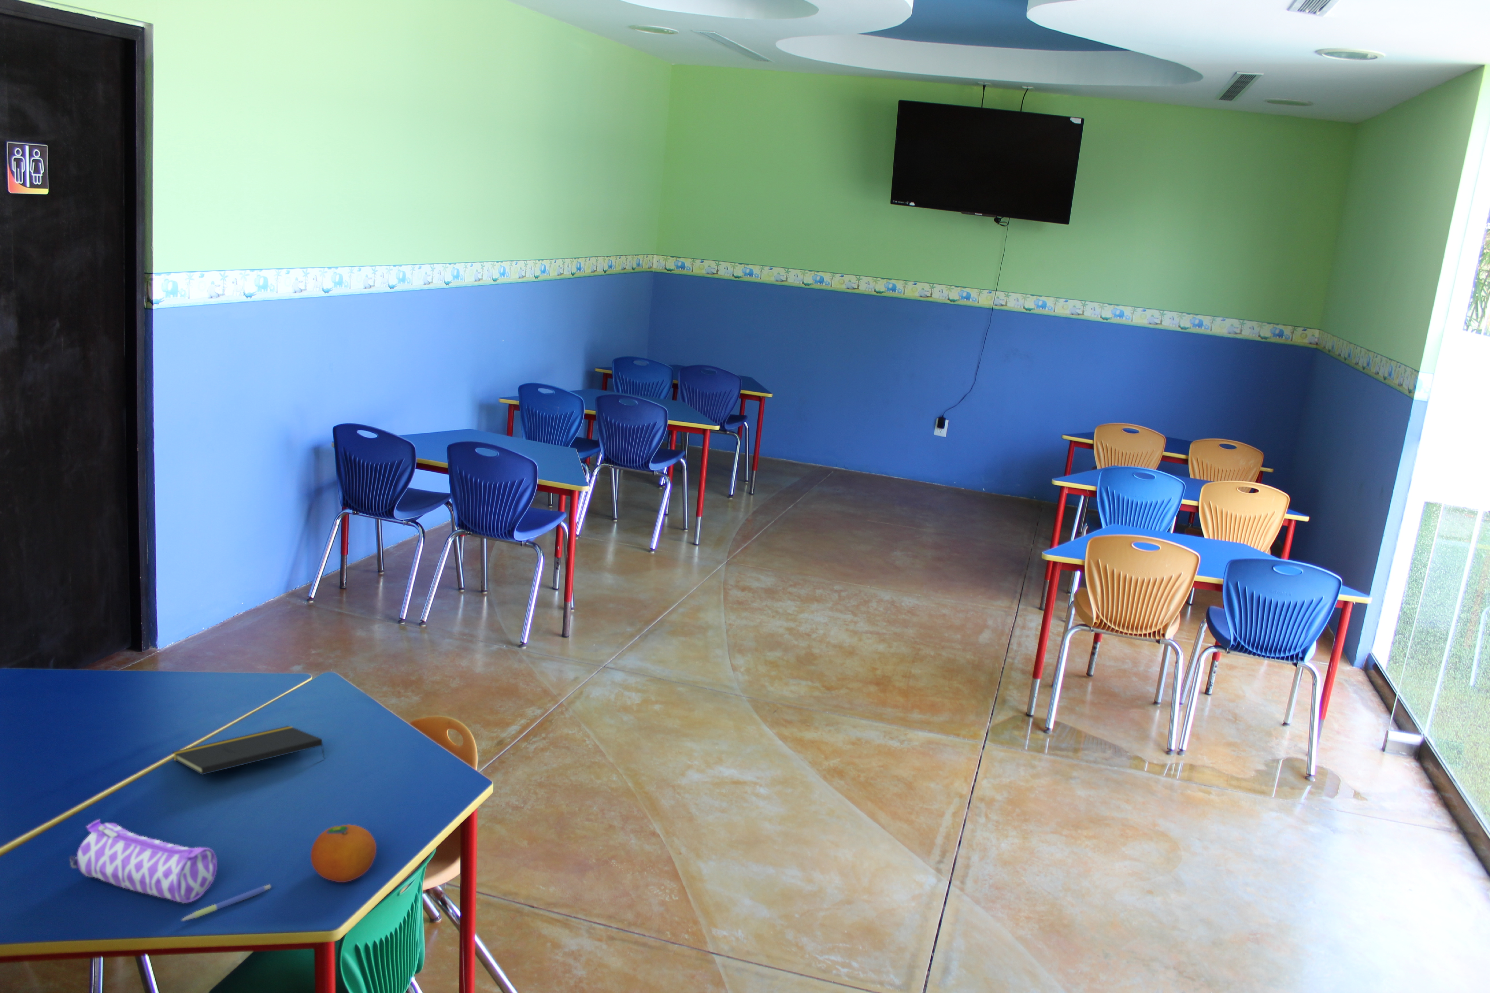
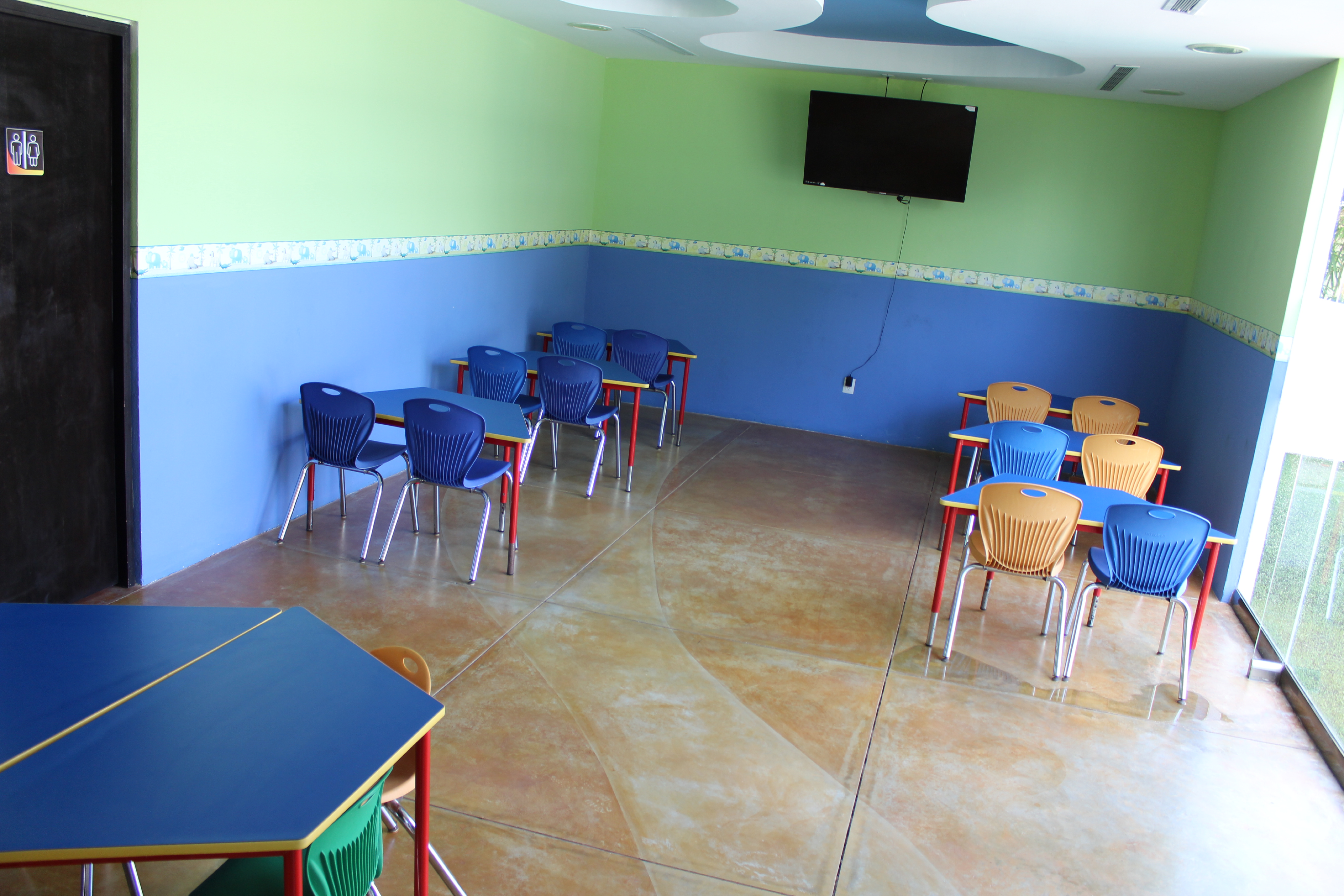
- fruit [310,823,377,883]
- pen [181,884,272,921]
- notepad [172,726,325,775]
- pencil case [69,819,217,903]
